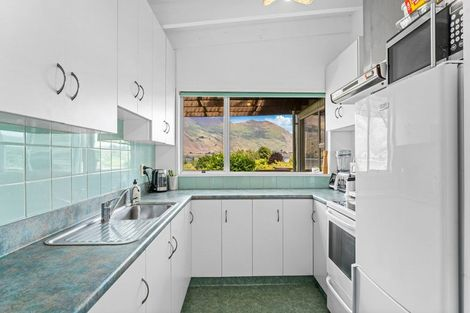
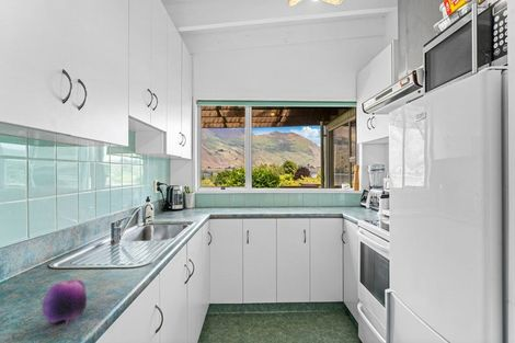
+ fruit [42,278,88,325]
